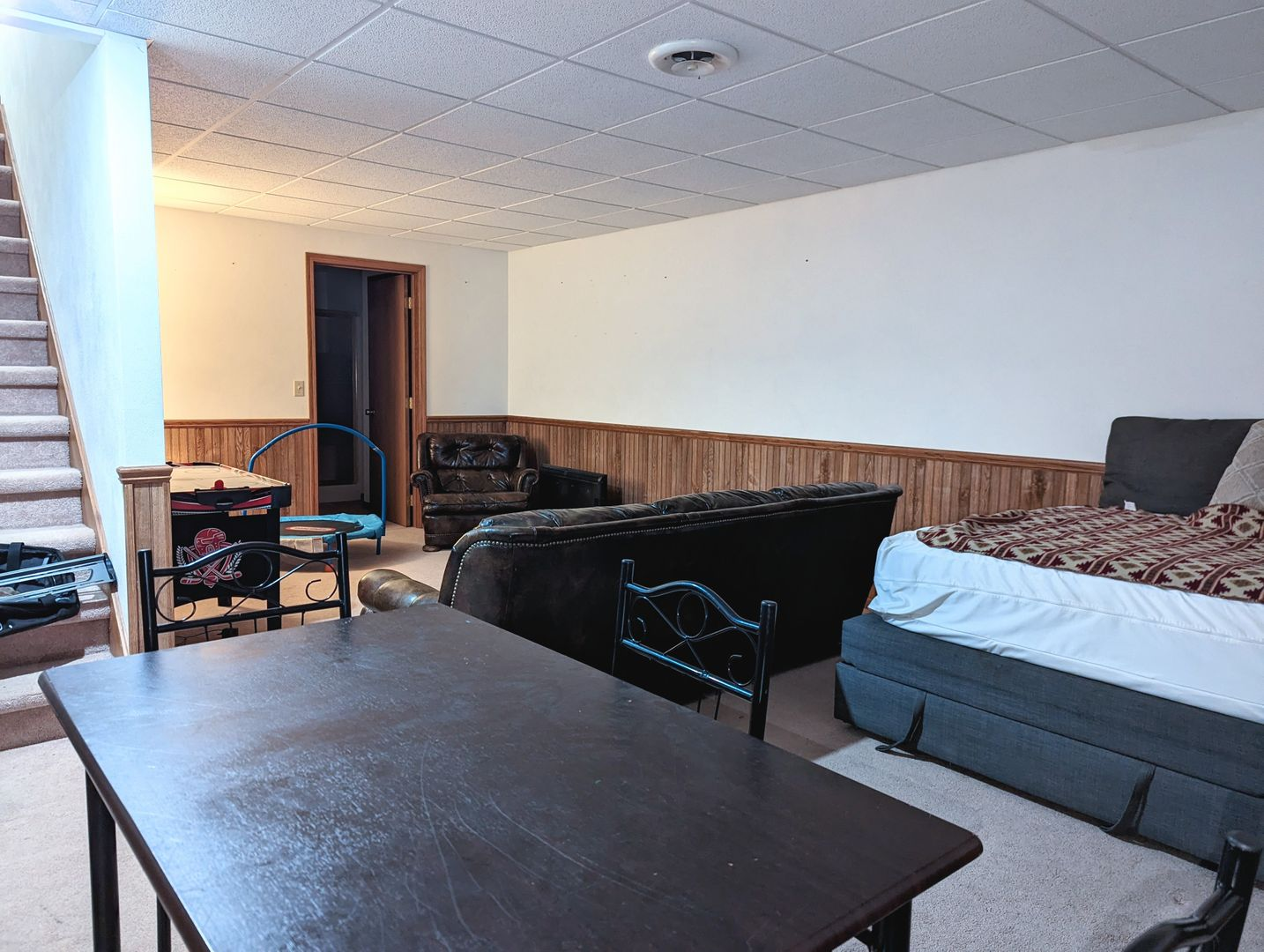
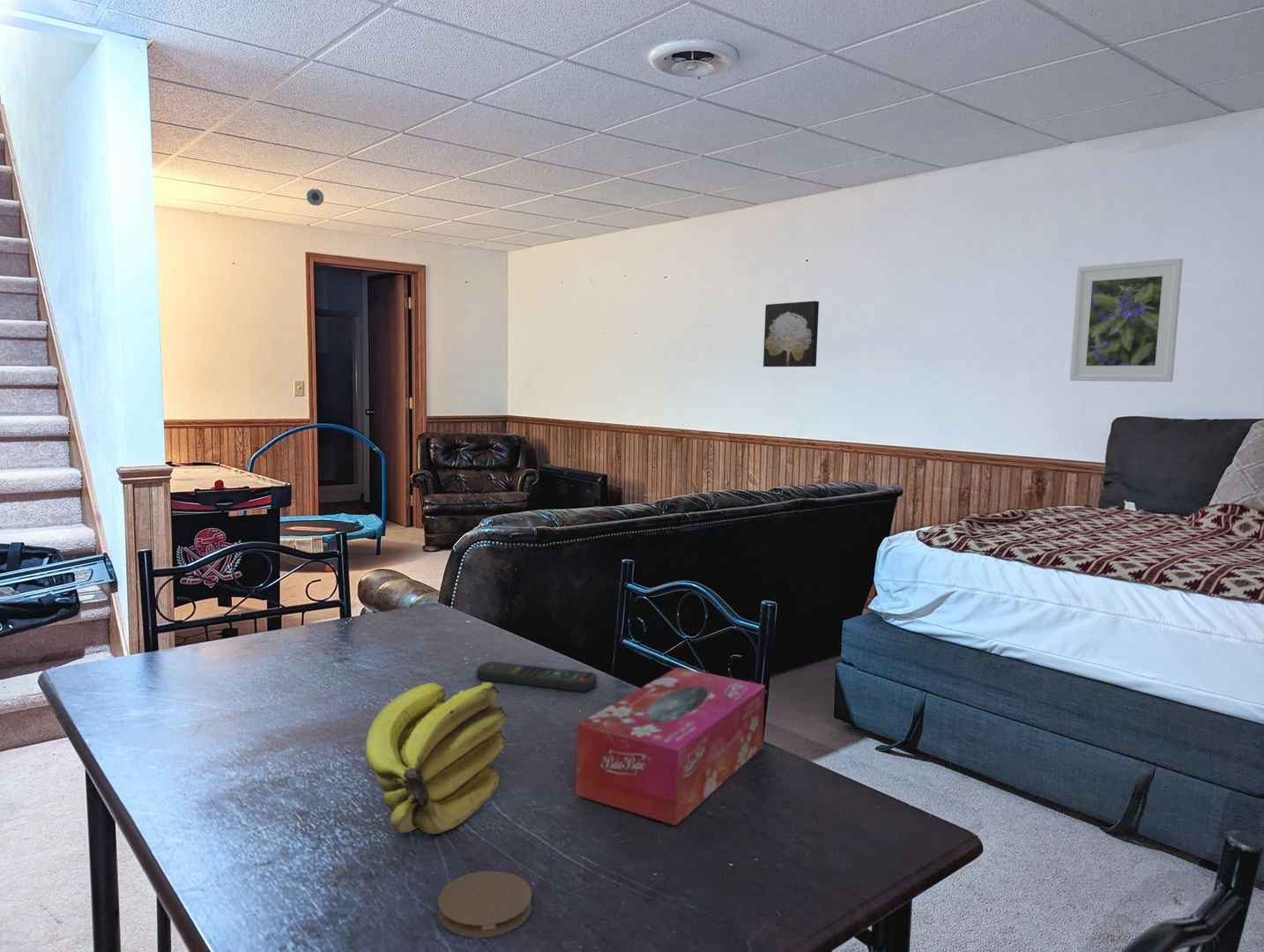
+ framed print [1068,257,1184,383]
+ remote control [476,660,598,693]
+ coaster [437,870,533,939]
+ tissue box [576,666,766,827]
+ smoke detector [306,188,324,206]
+ wall art [762,300,820,368]
+ banana [365,681,509,835]
